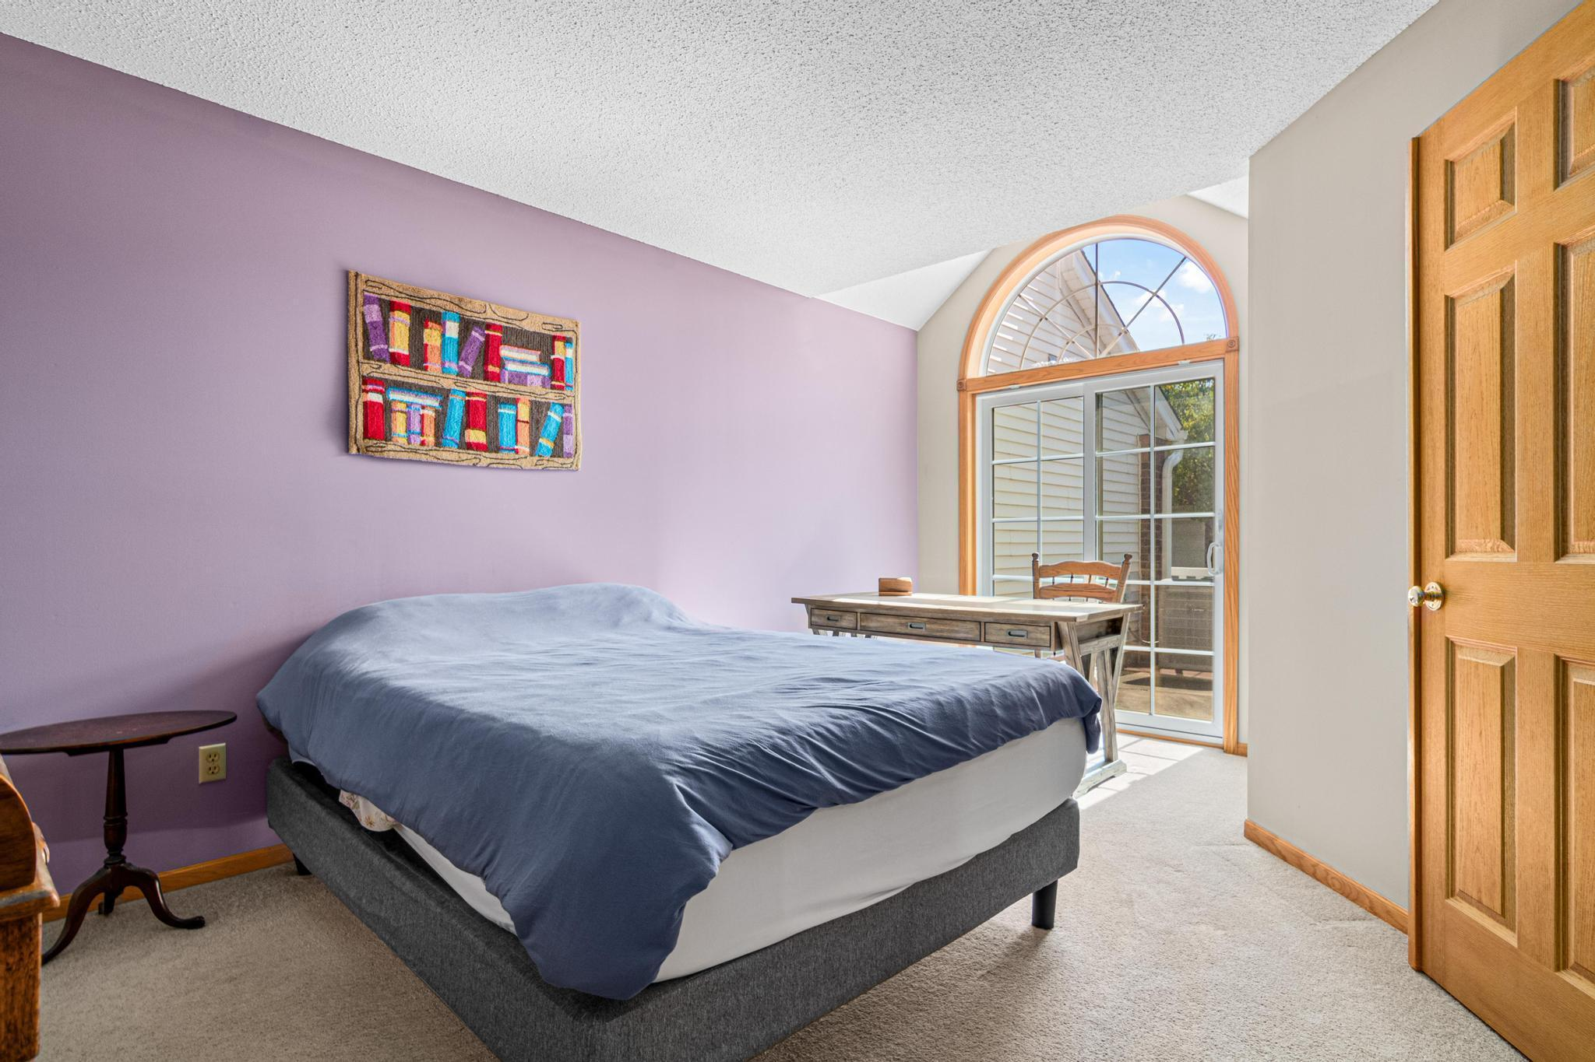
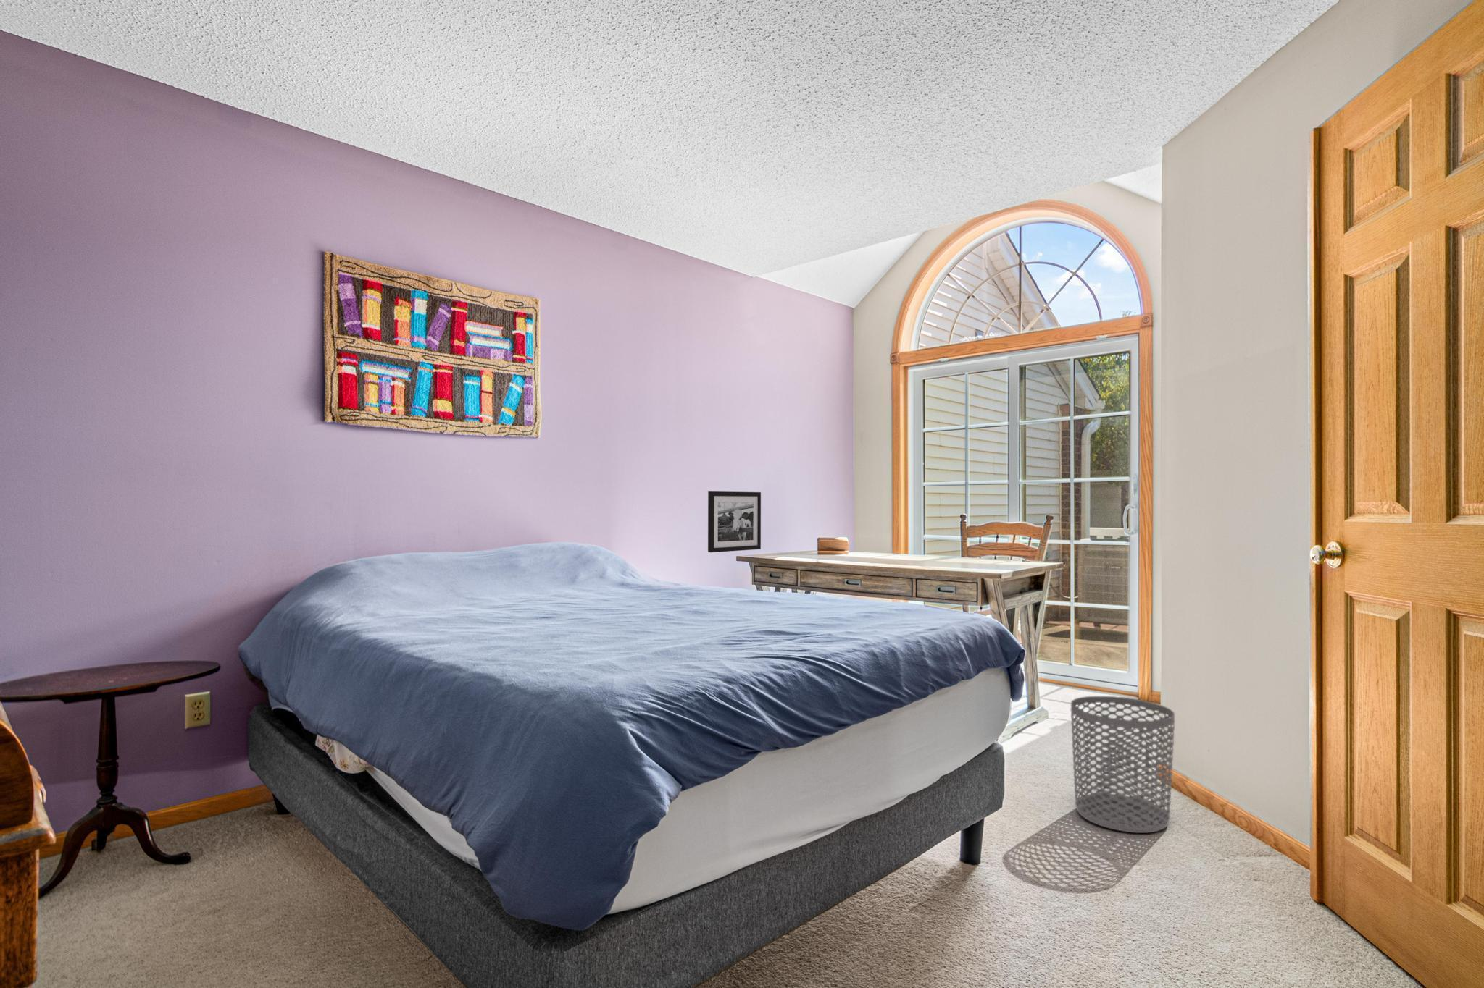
+ waste bin [1069,696,1175,834]
+ picture frame [707,491,761,552]
